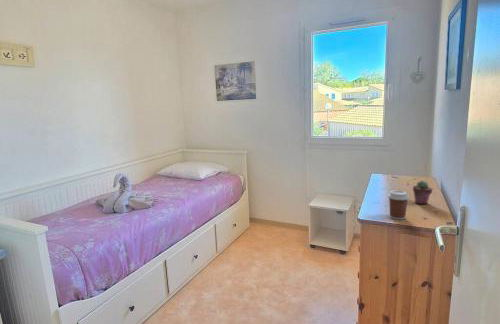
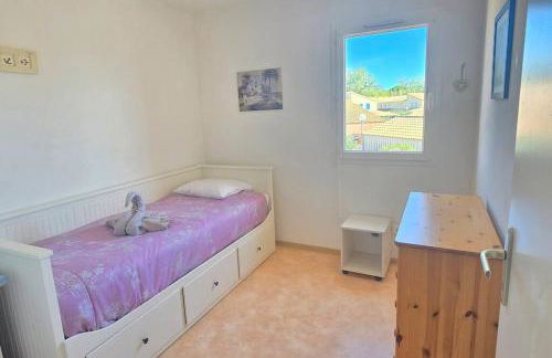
- potted succulent [412,180,433,205]
- coffee cup [387,189,411,220]
